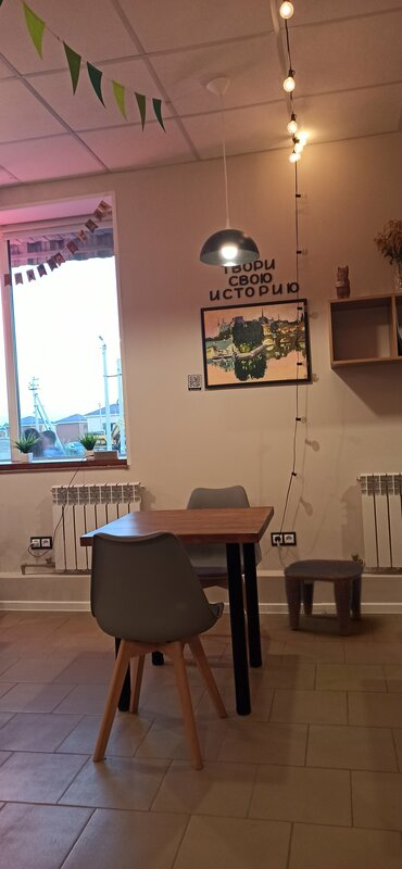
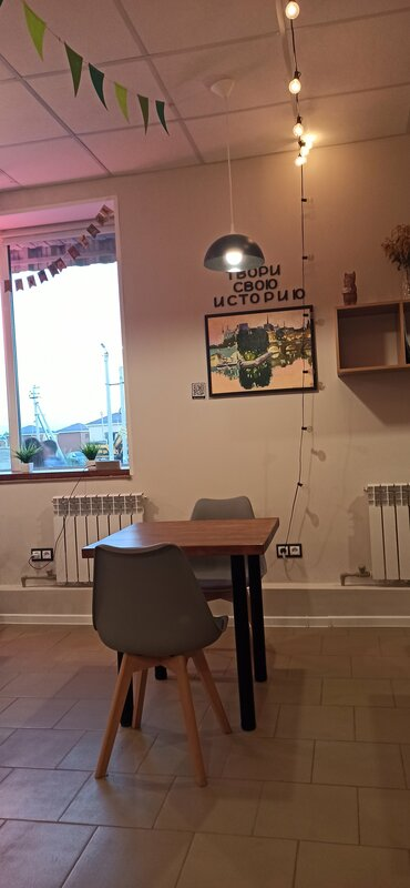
- stool [282,558,365,637]
